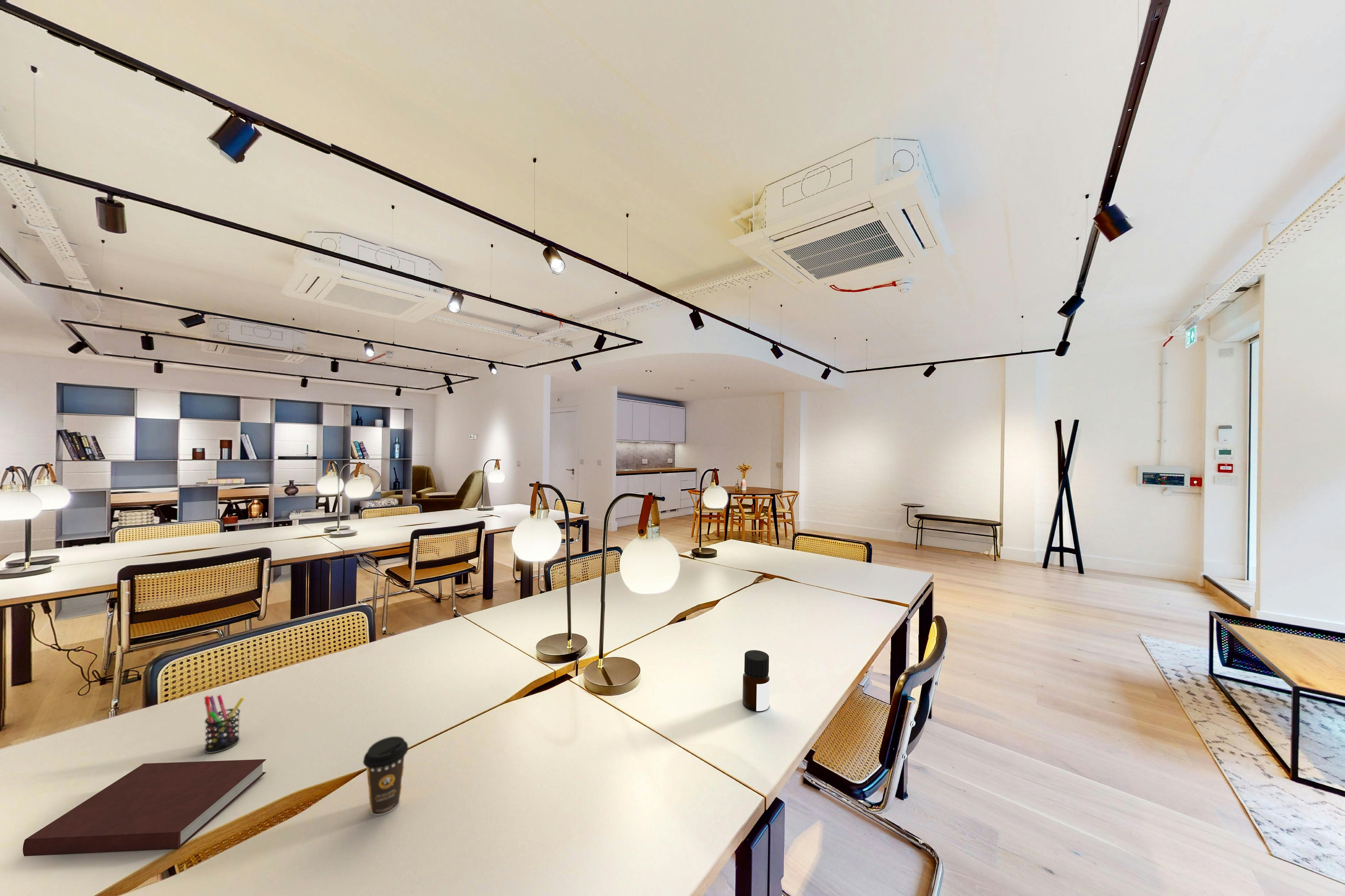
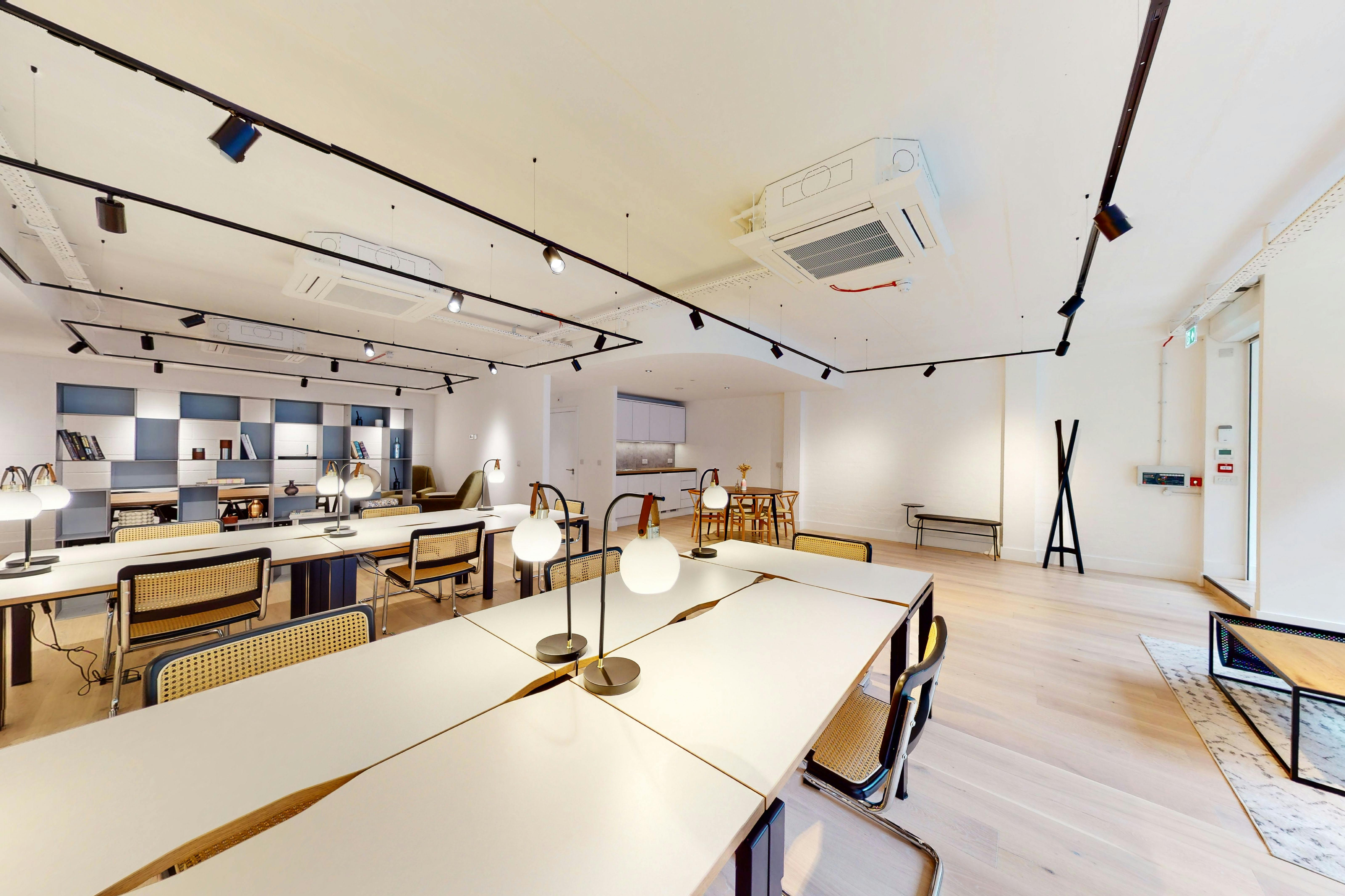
- pen holder [204,694,245,754]
- bottle [742,650,770,712]
- coffee cup [363,736,409,816]
- notebook [23,759,267,857]
